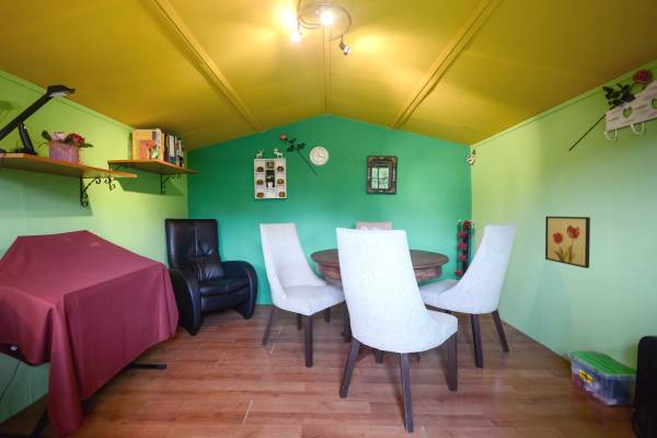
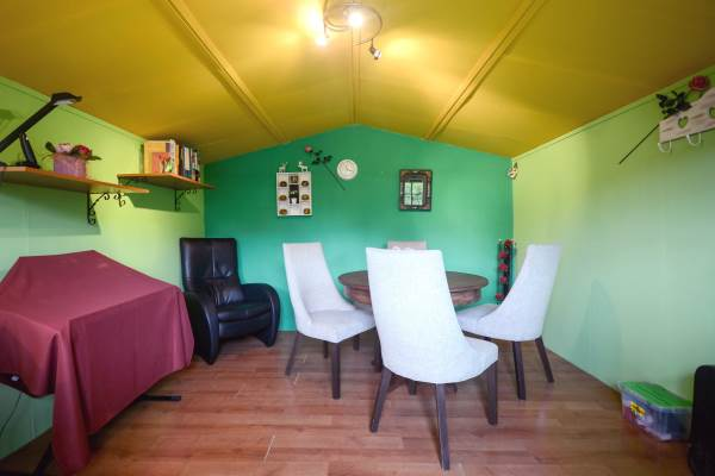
- wall art [544,216,591,269]
